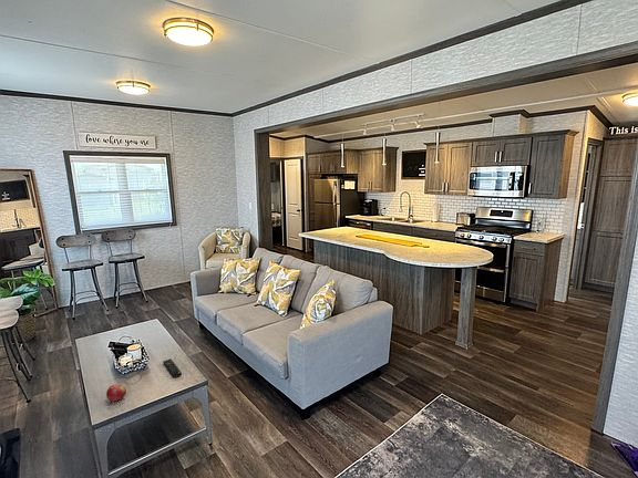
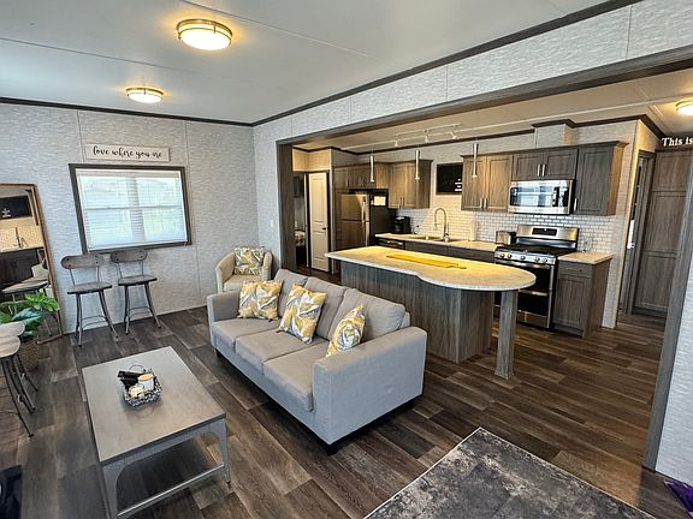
- remote control [162,357,183,378]
- fruit [105,383,127,402]
